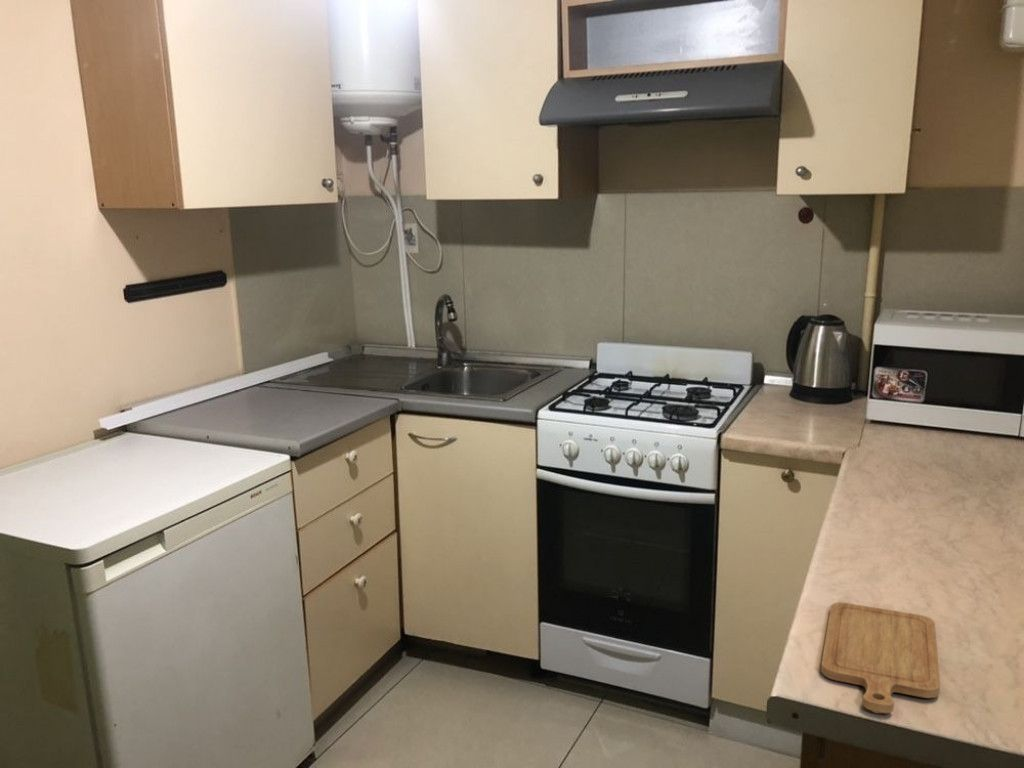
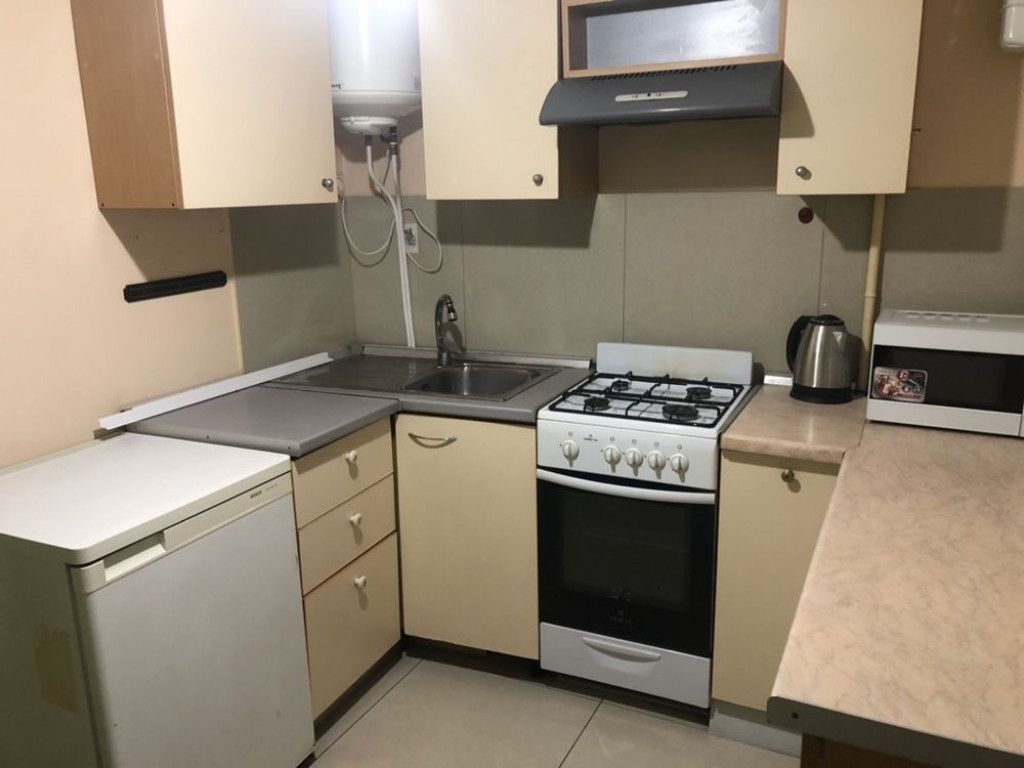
- chopping board [820,601,941,714]
